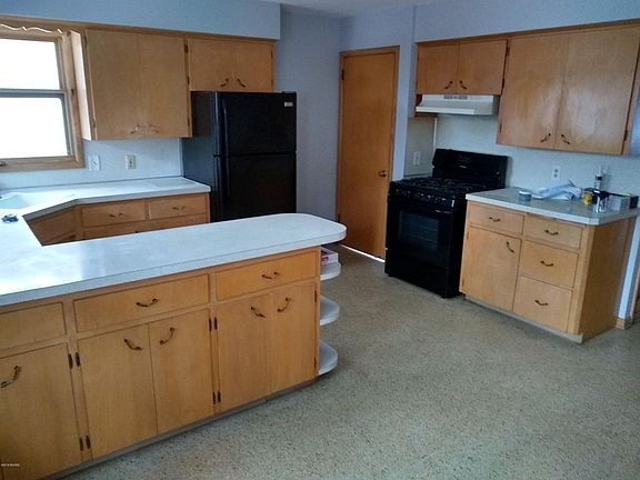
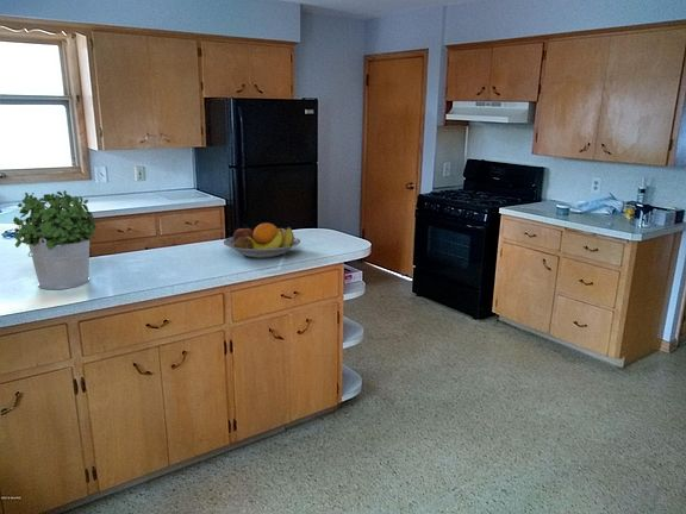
+ fruit bowl [223,222,301,259]
+ potted plant [12,189,98,290]
